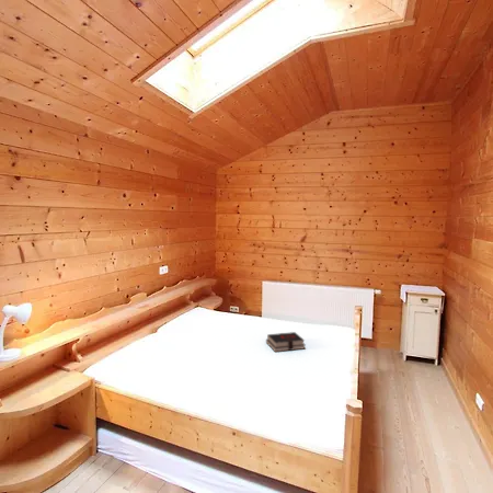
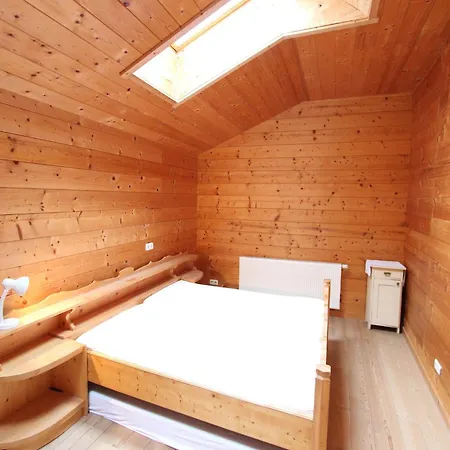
- hardback book [265,331,307,353]
